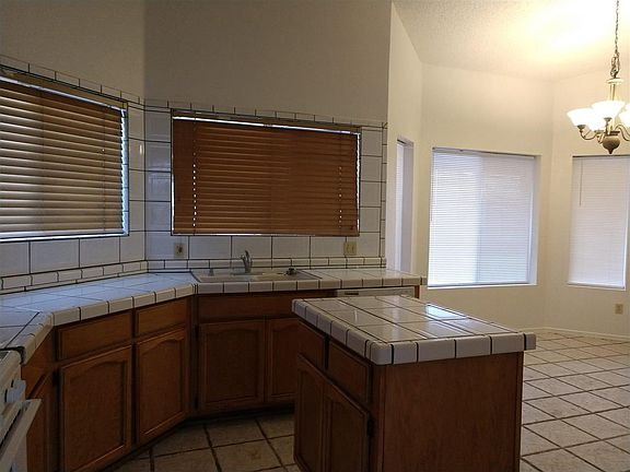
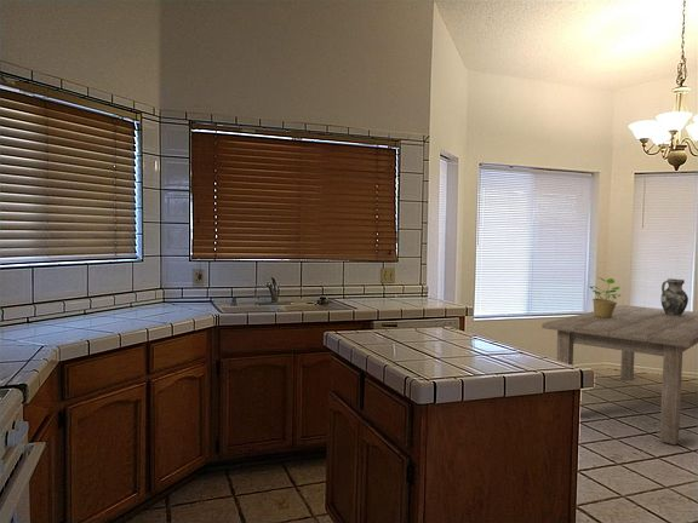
+ potted plant [589,276,622,318]
+ dining table [540,304,698,446]
+ ceramic jug [659,277,690,315]
